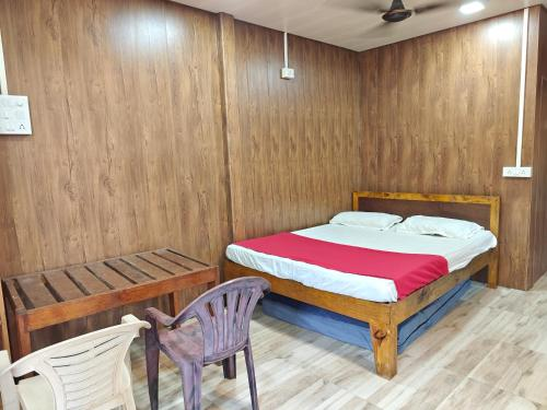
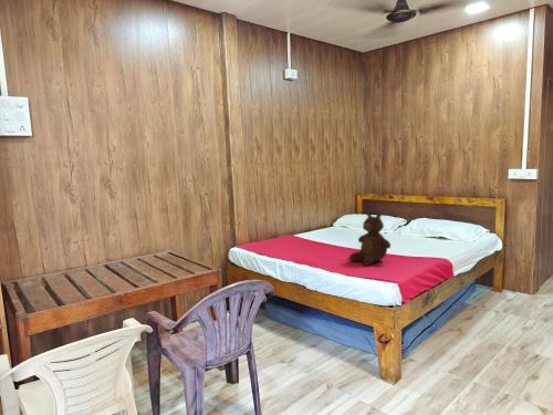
+ teddy bear [348,210,392,267]
